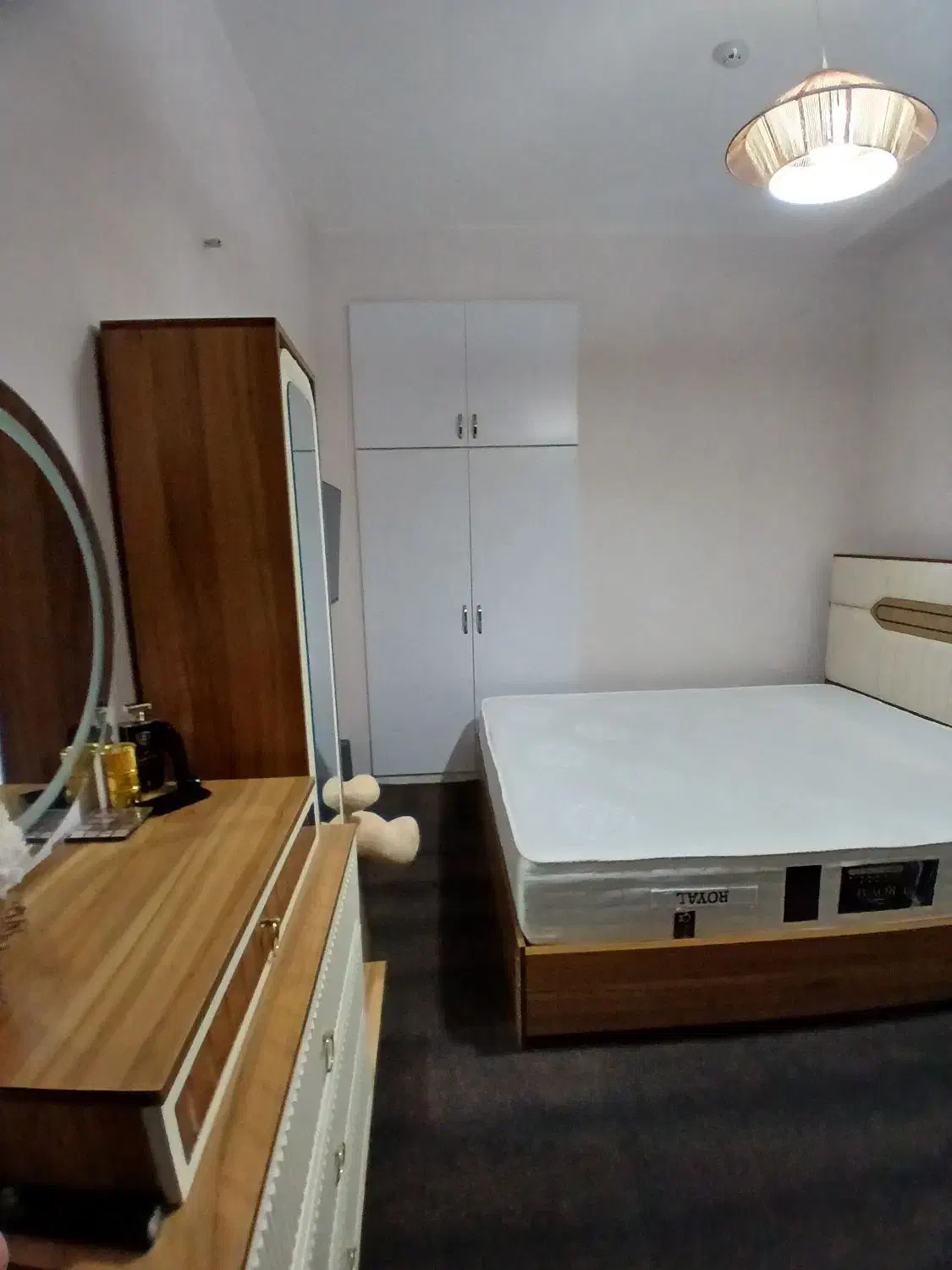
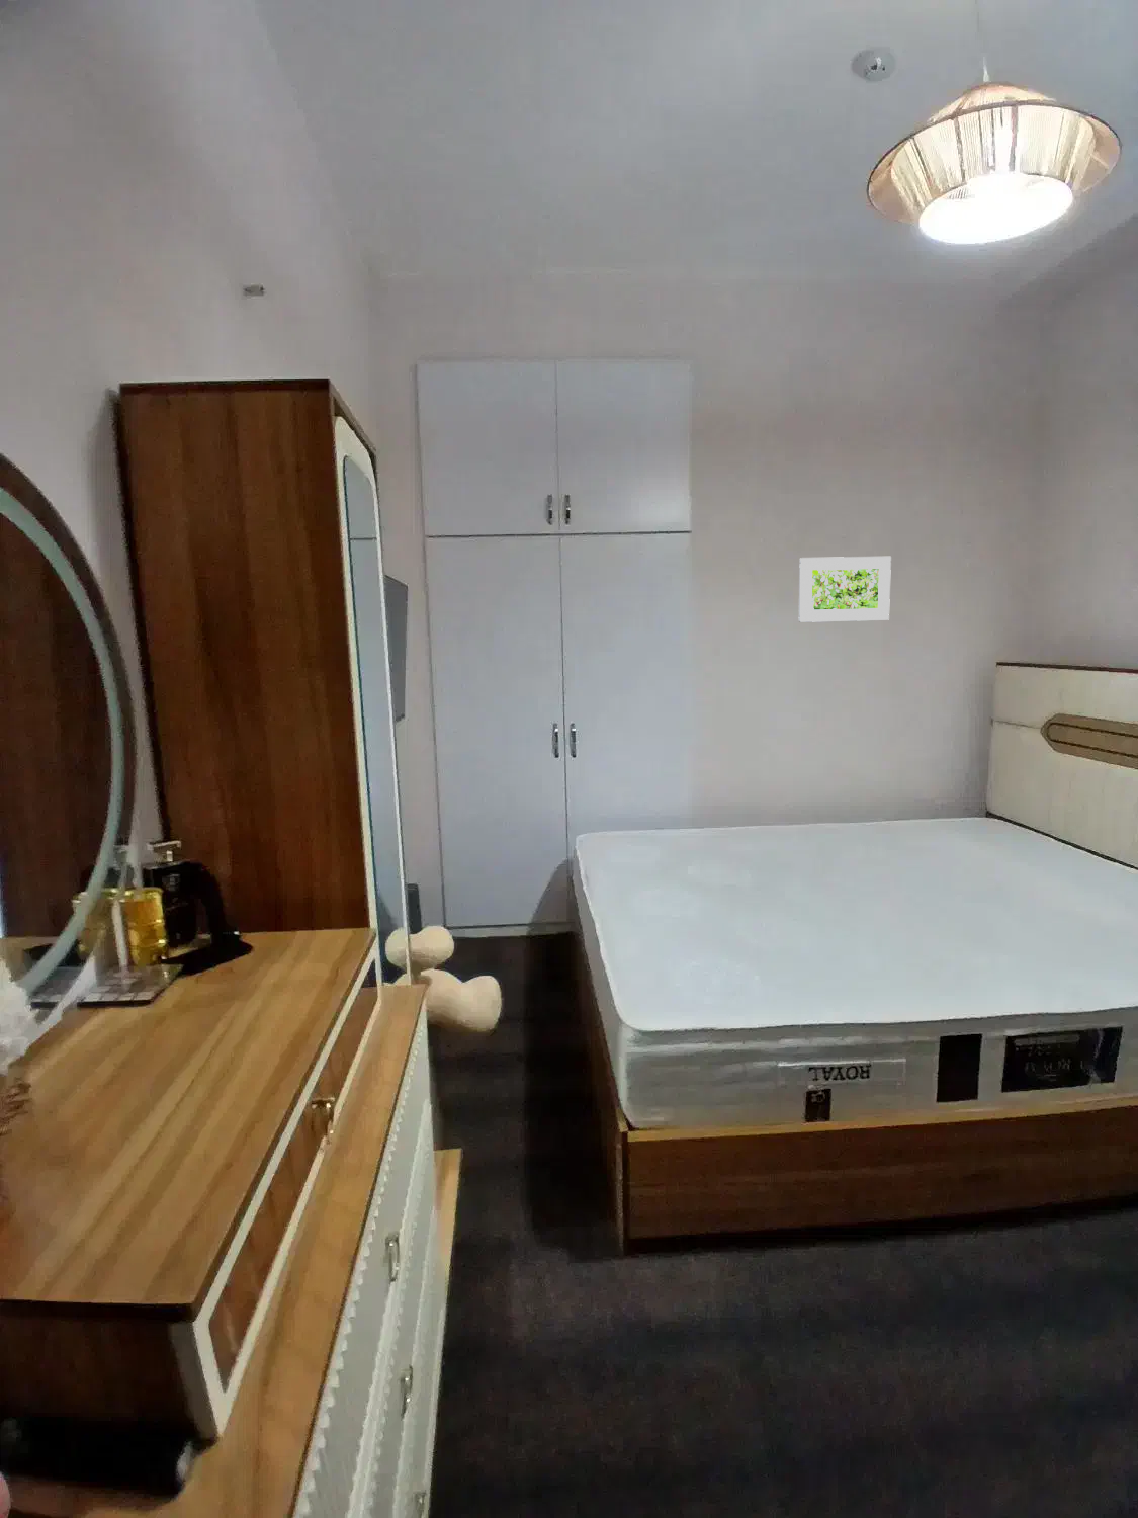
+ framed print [799,556,892,624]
